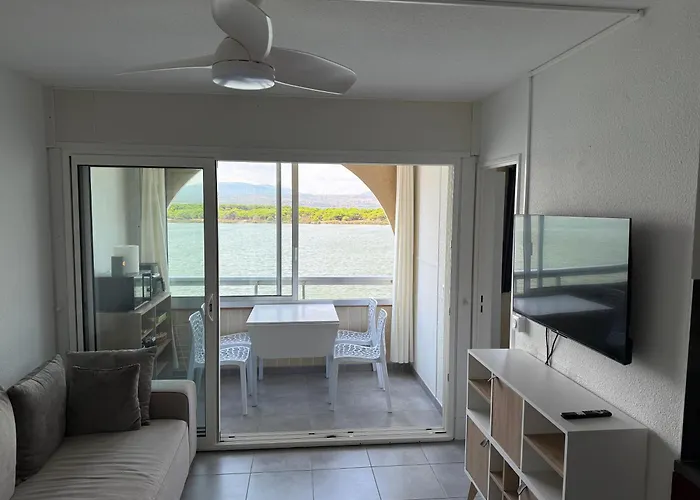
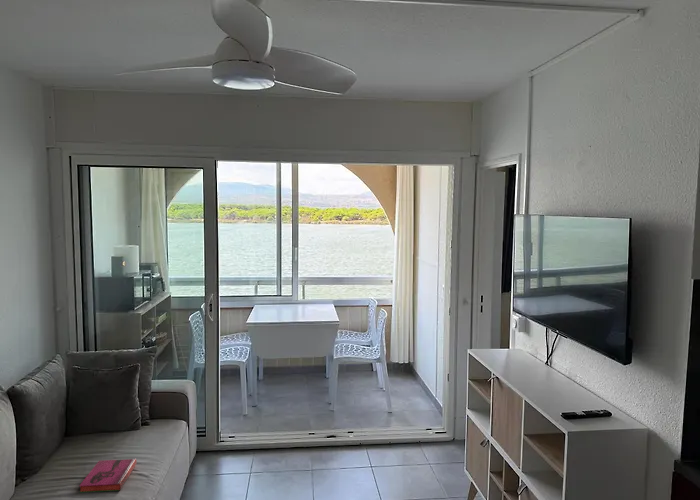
+ hardback book [78,458,138,494]
